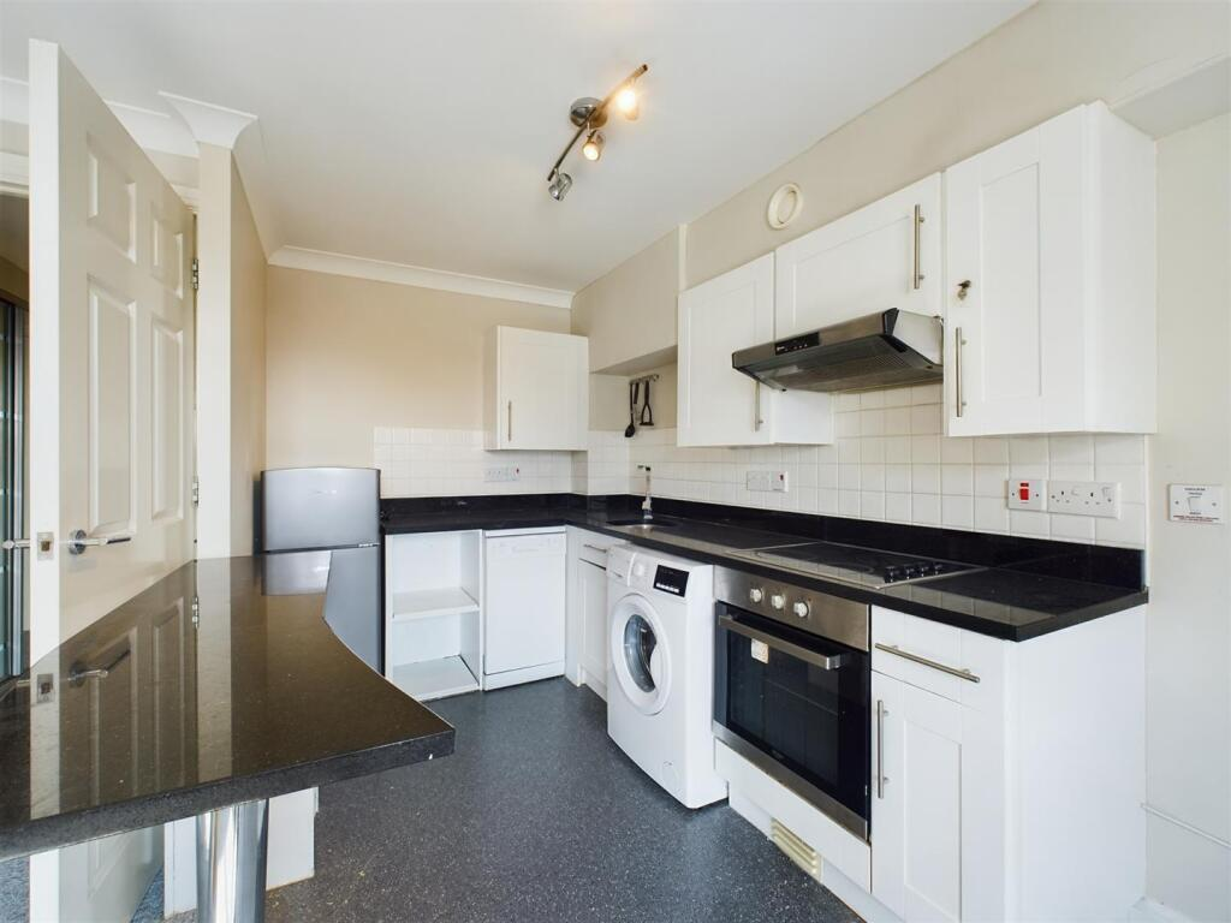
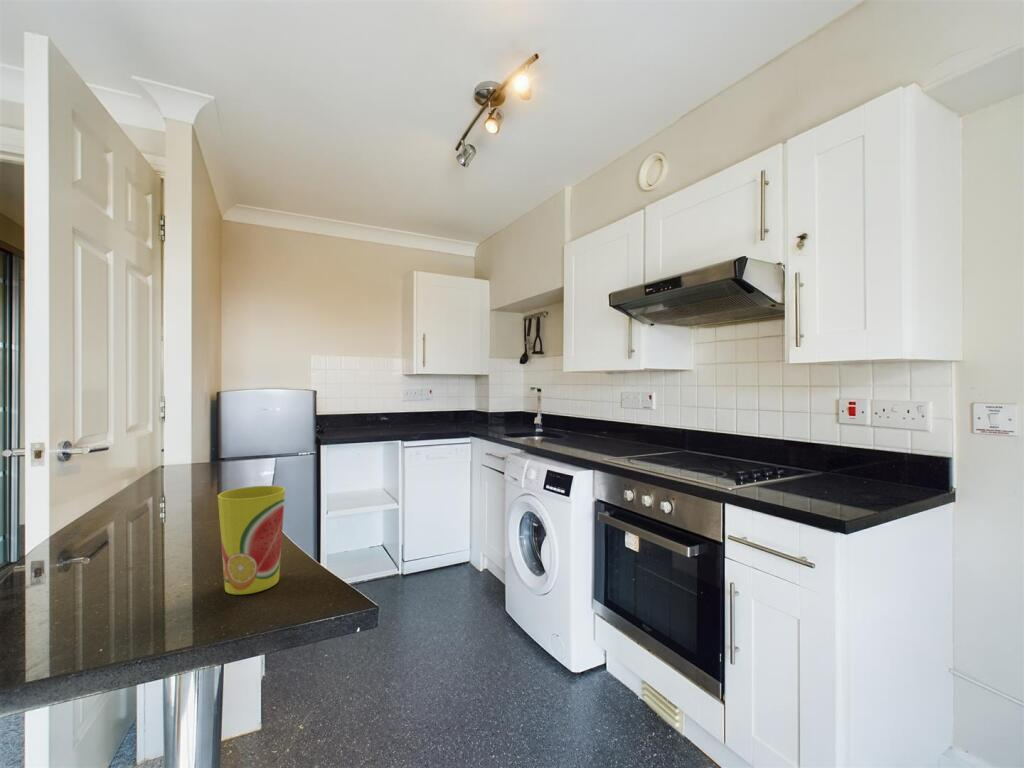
+ cup [217,485,287,595]
